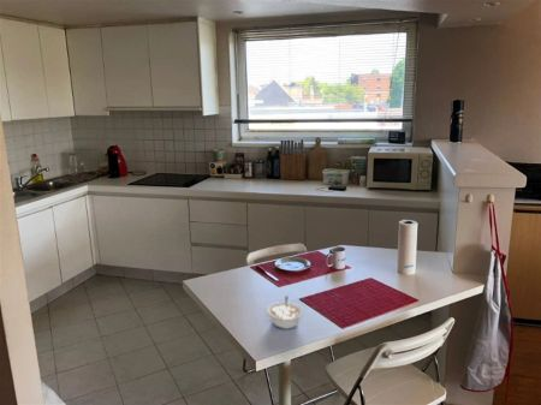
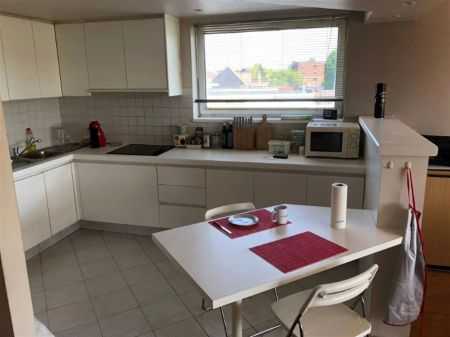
- legume [266,294,304,330]
